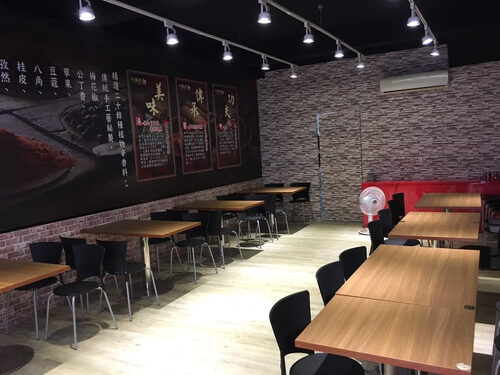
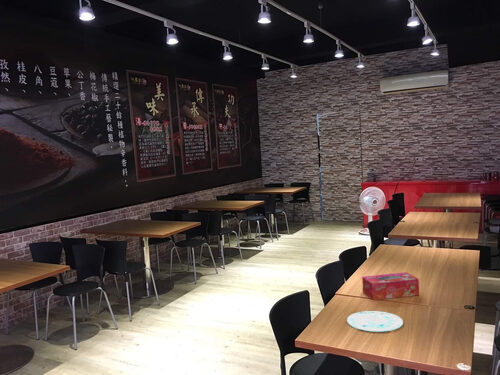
+ tissue box [361,271,420,301]
+ plate [346,310,404,333]
